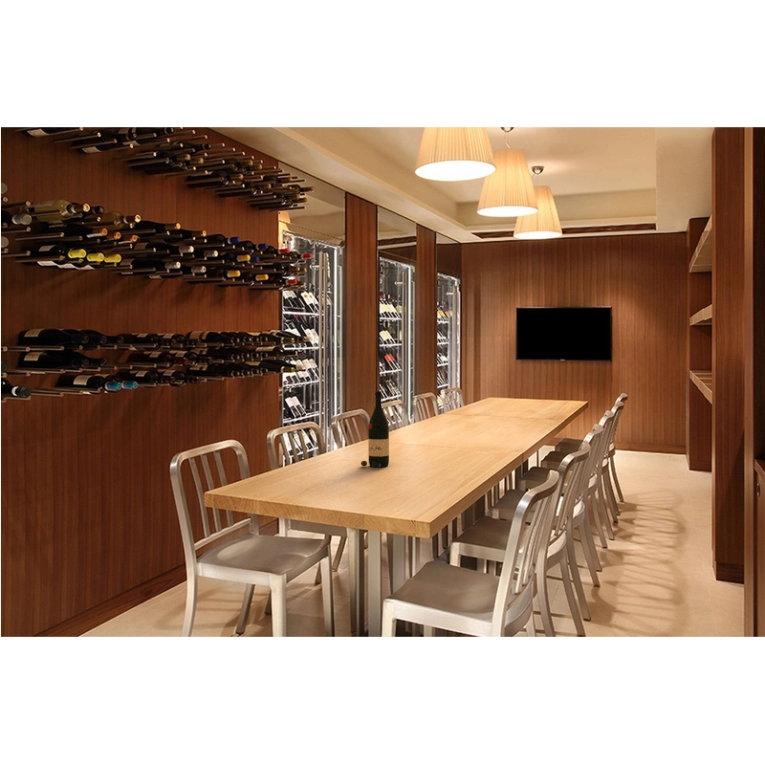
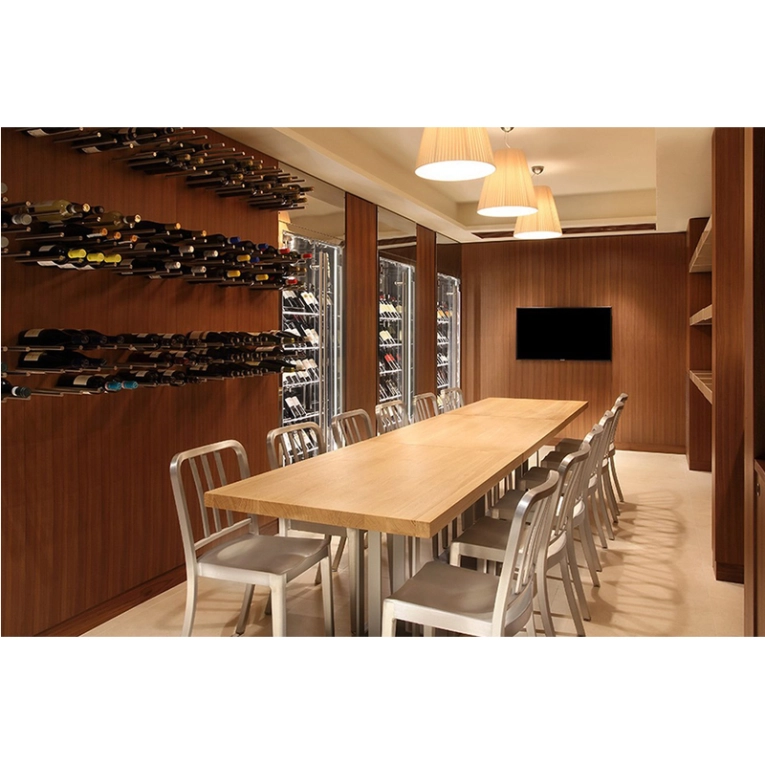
- wine bottle [360,390,390,469]
